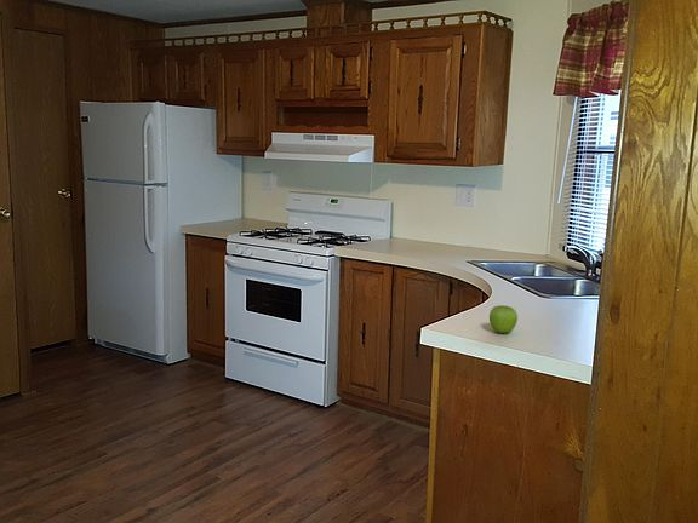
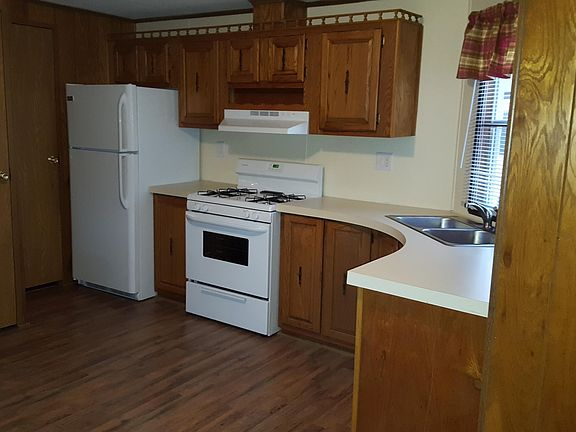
- fruit [488,304,519,334]
